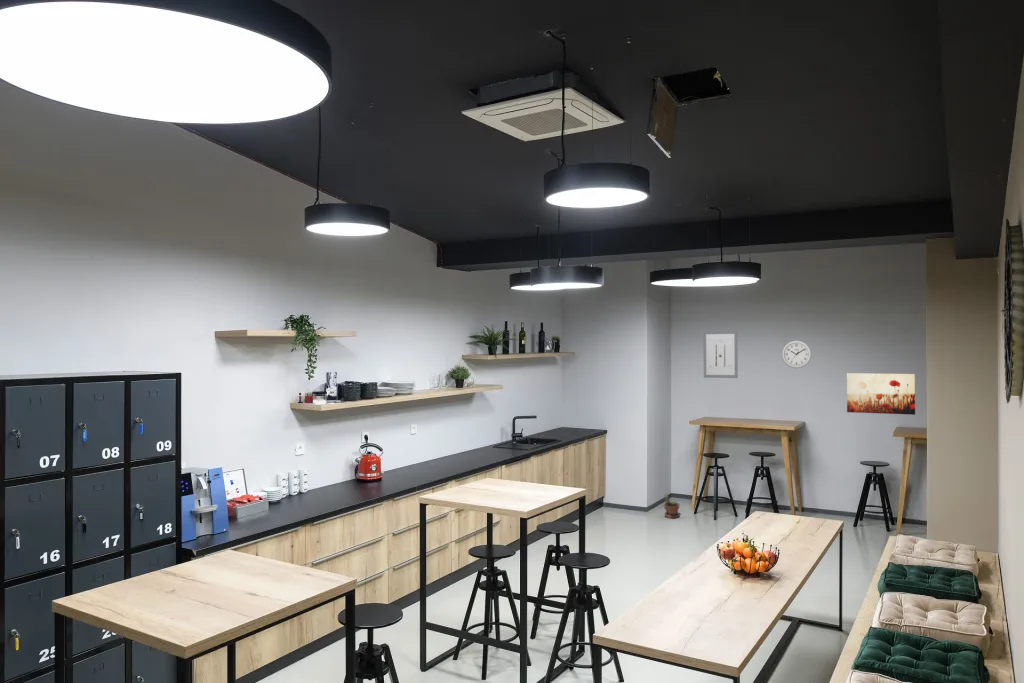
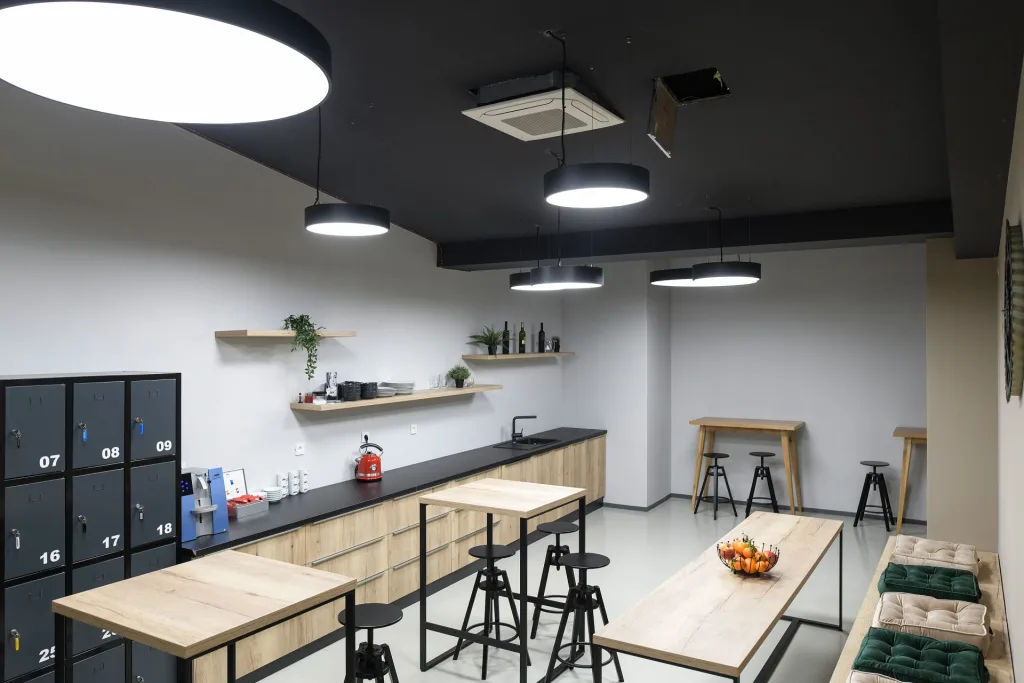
- wall art [702,330,739,379]
- potted plant [663,492,681,519]
- wall art [846,372,916,416]
- wall clock [781,339,813,369]
